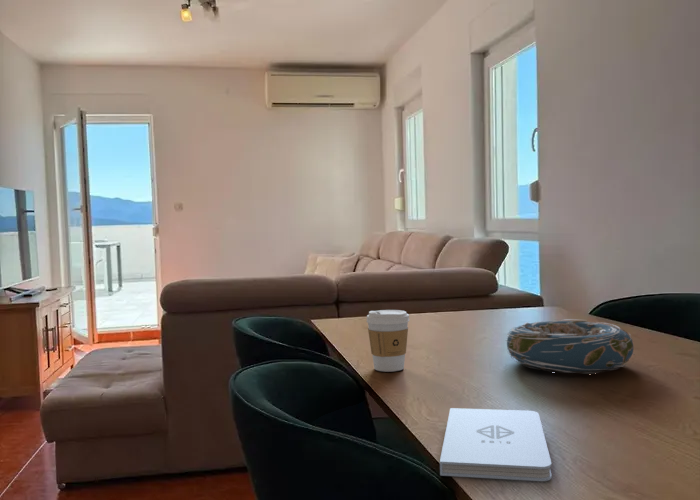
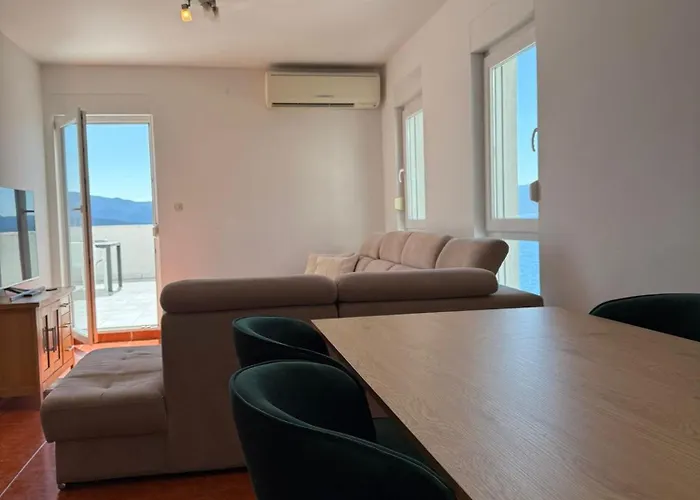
- decorative bowl [505,318,635,374]
- notepad [439,407,553,482]
- coffee cup [366,309,410,373]
